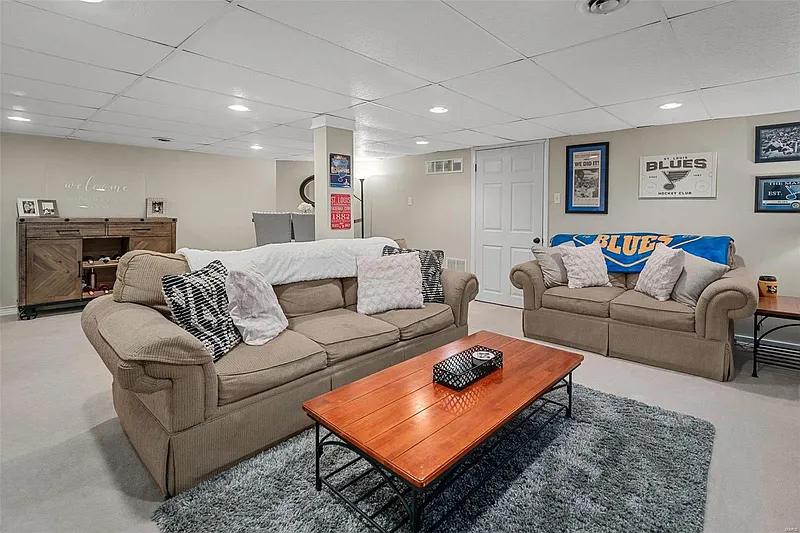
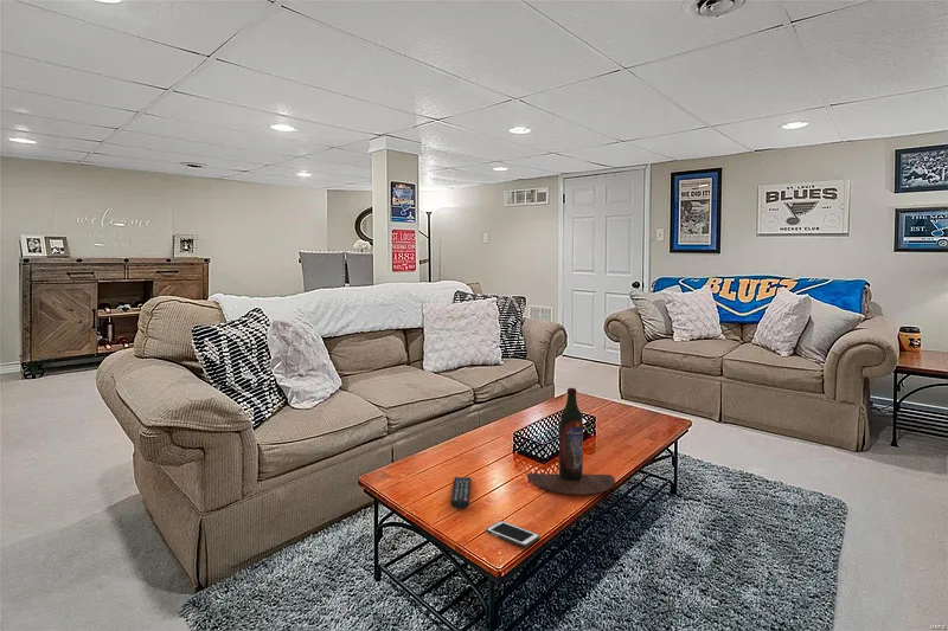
+ cell phone [485,520,540,548]
+ beer bottle [526,387,616,495]
+ remote control [450,476,472,509]
